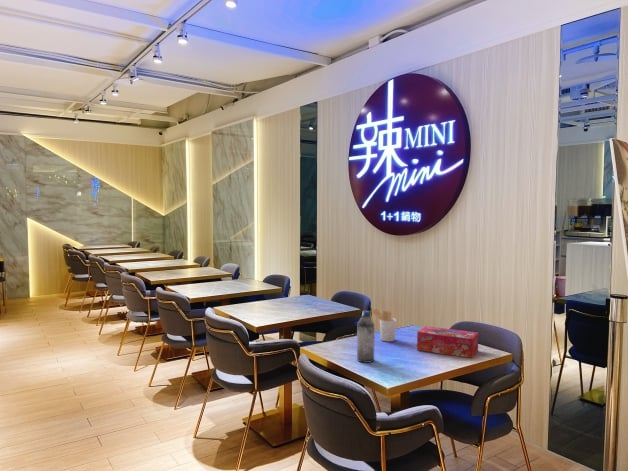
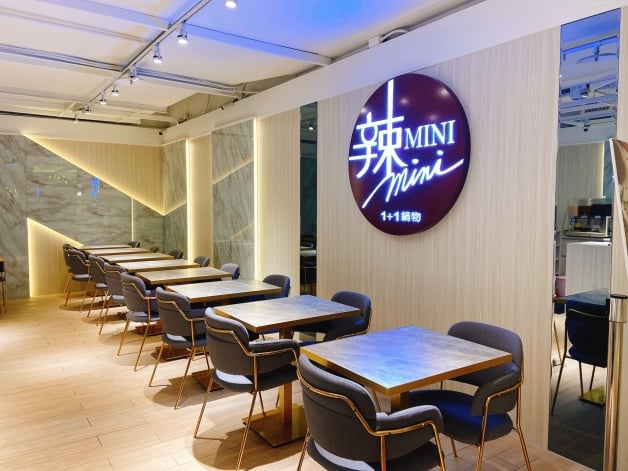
- water bottle [356,310,376,364]
- utensil holder [370,308,397,343]
- tissue box [416,325,479,359]
